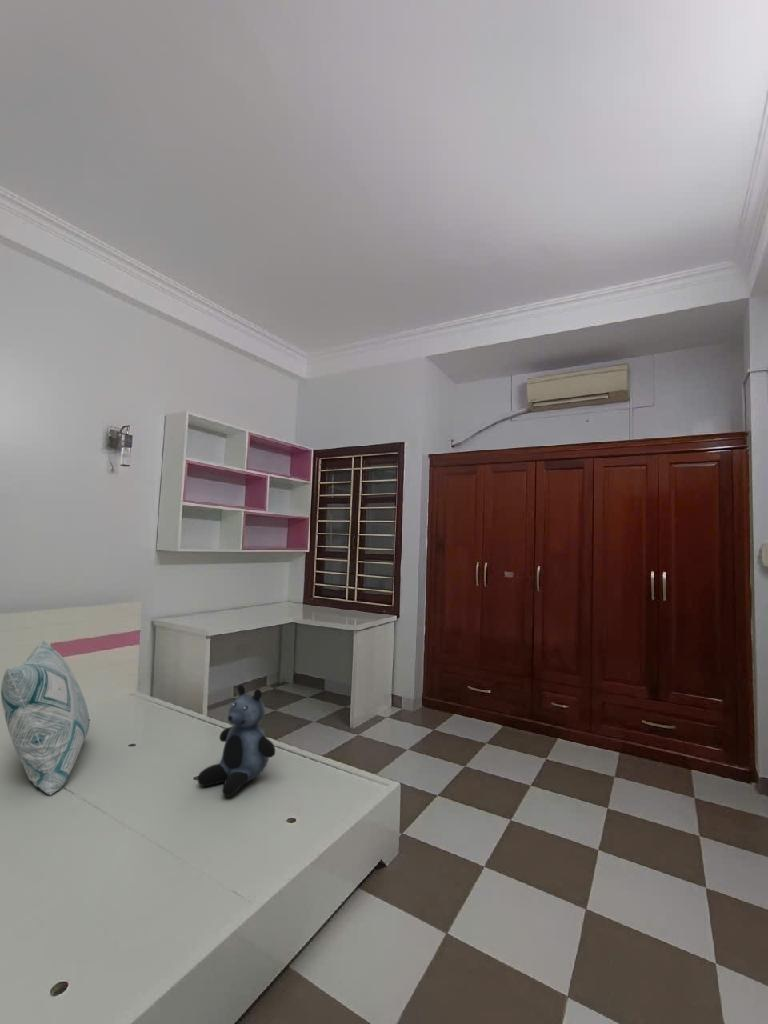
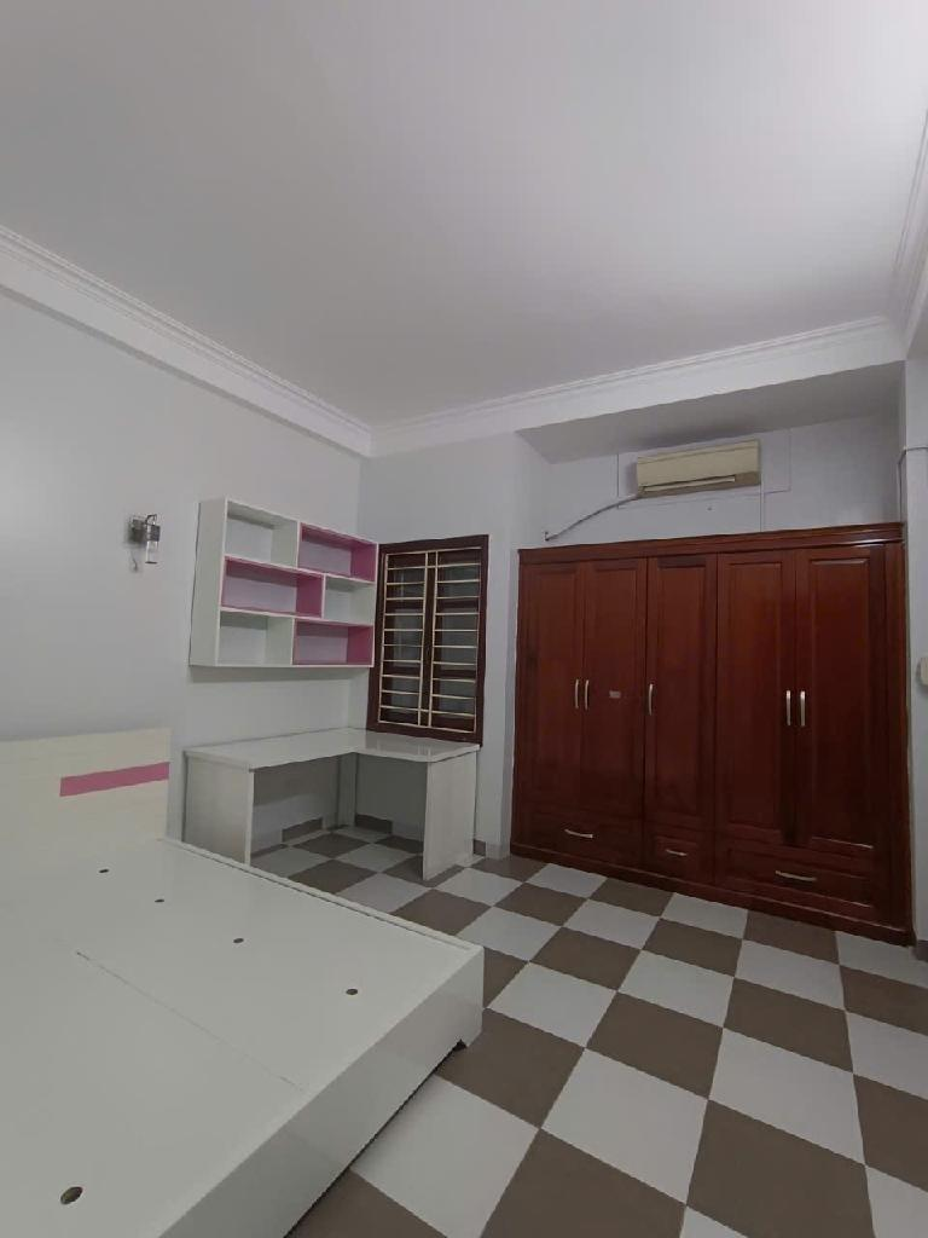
- decorative pillow [0,639,91,796]
- teddy bear [196,684,276,798]
